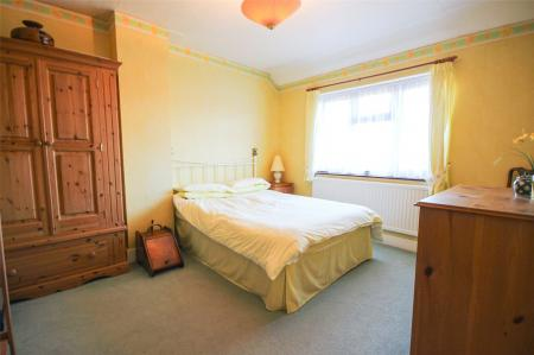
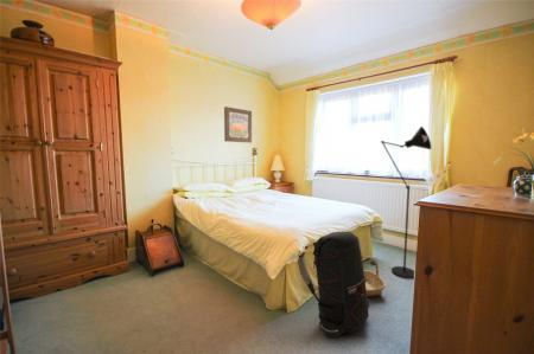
+ floor lamp [368,125,432,281]
+ backpack [297,231,370,340]
+ wall art [223,105,253,143]
+ basket [362,255,387,297]
